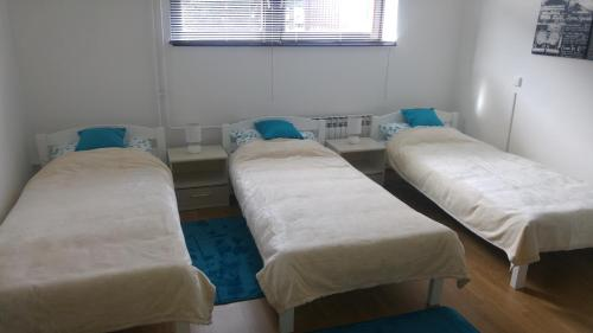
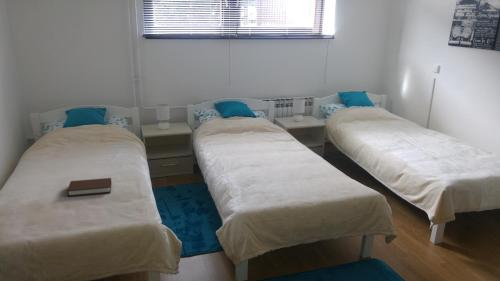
+ book [66,177,112,198]
